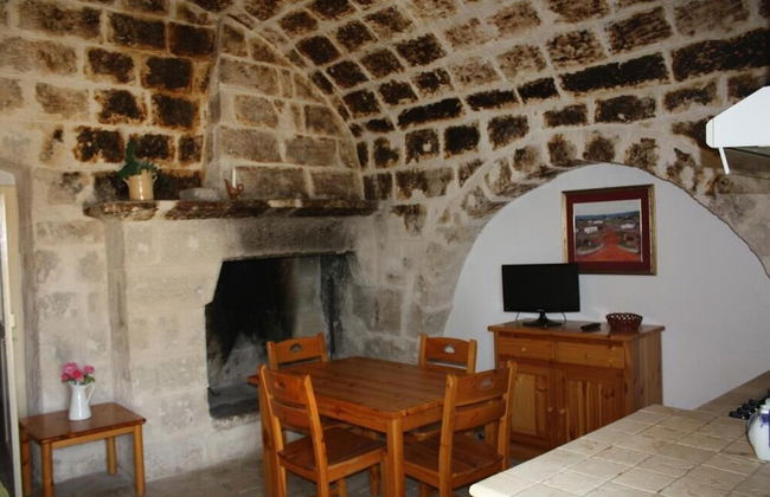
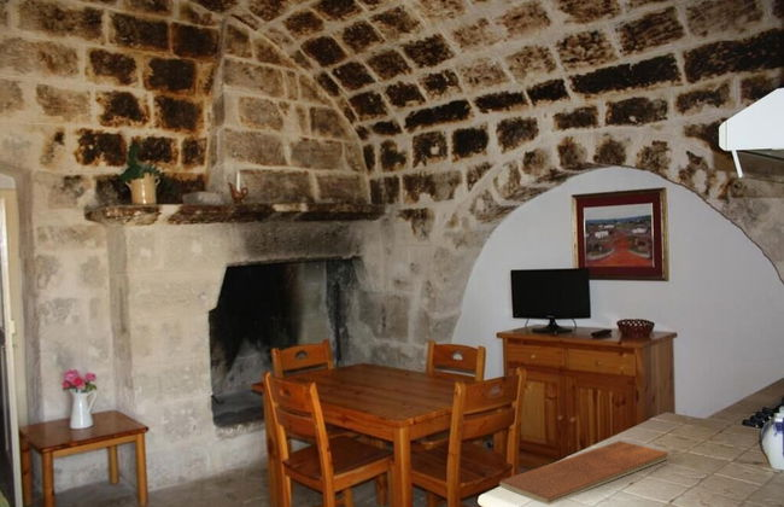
+ chopping board [498,439,671,506]
